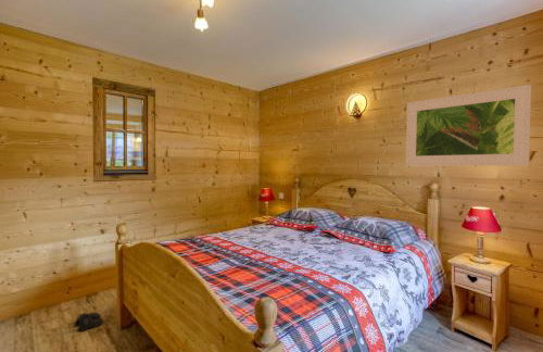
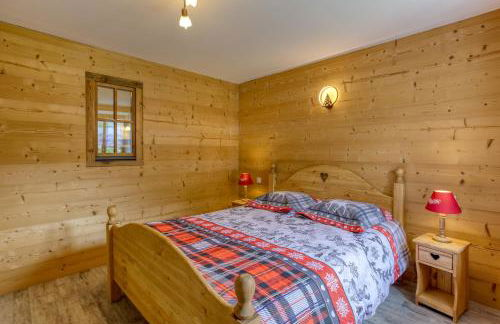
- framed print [405,84,532,166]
- boots [72,312,104,332]
